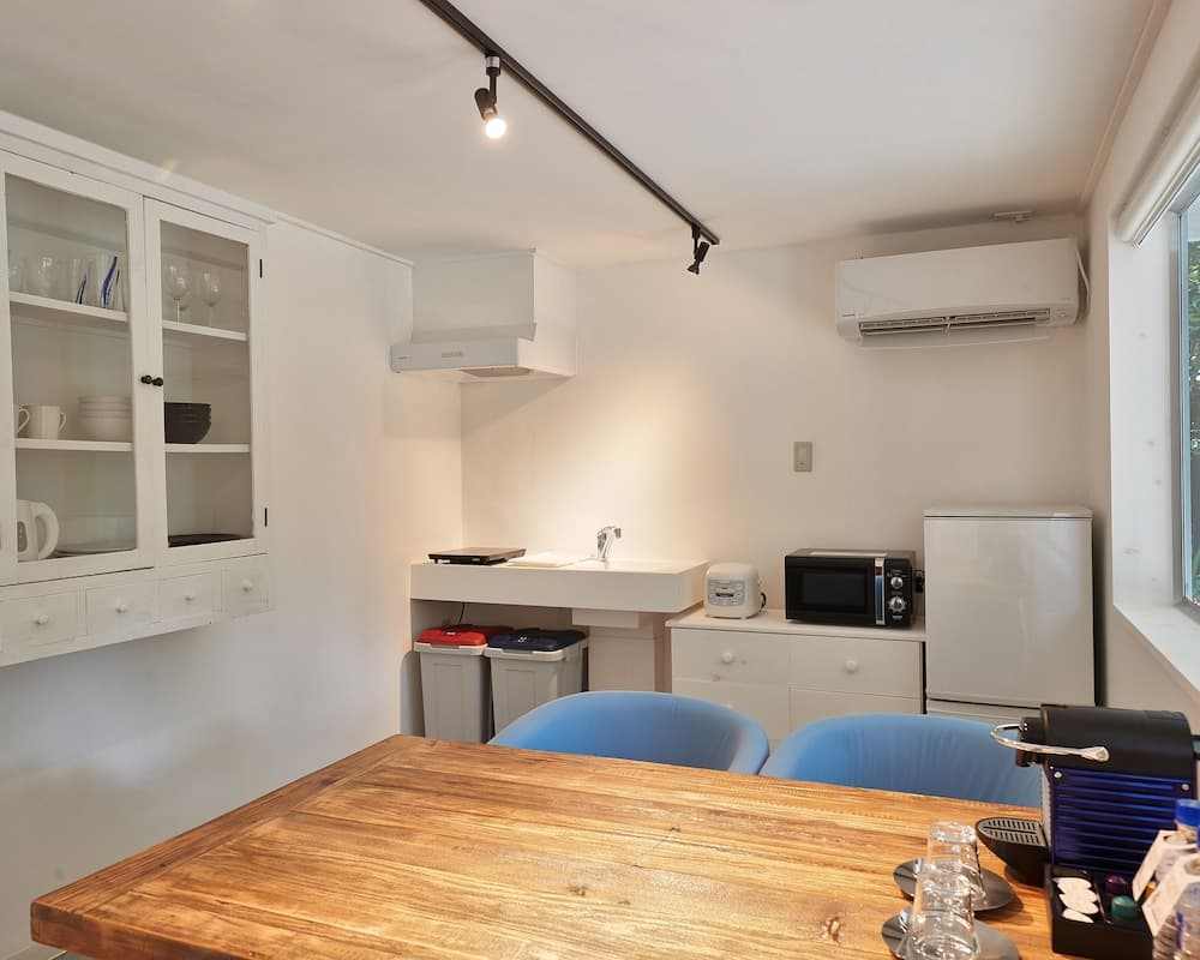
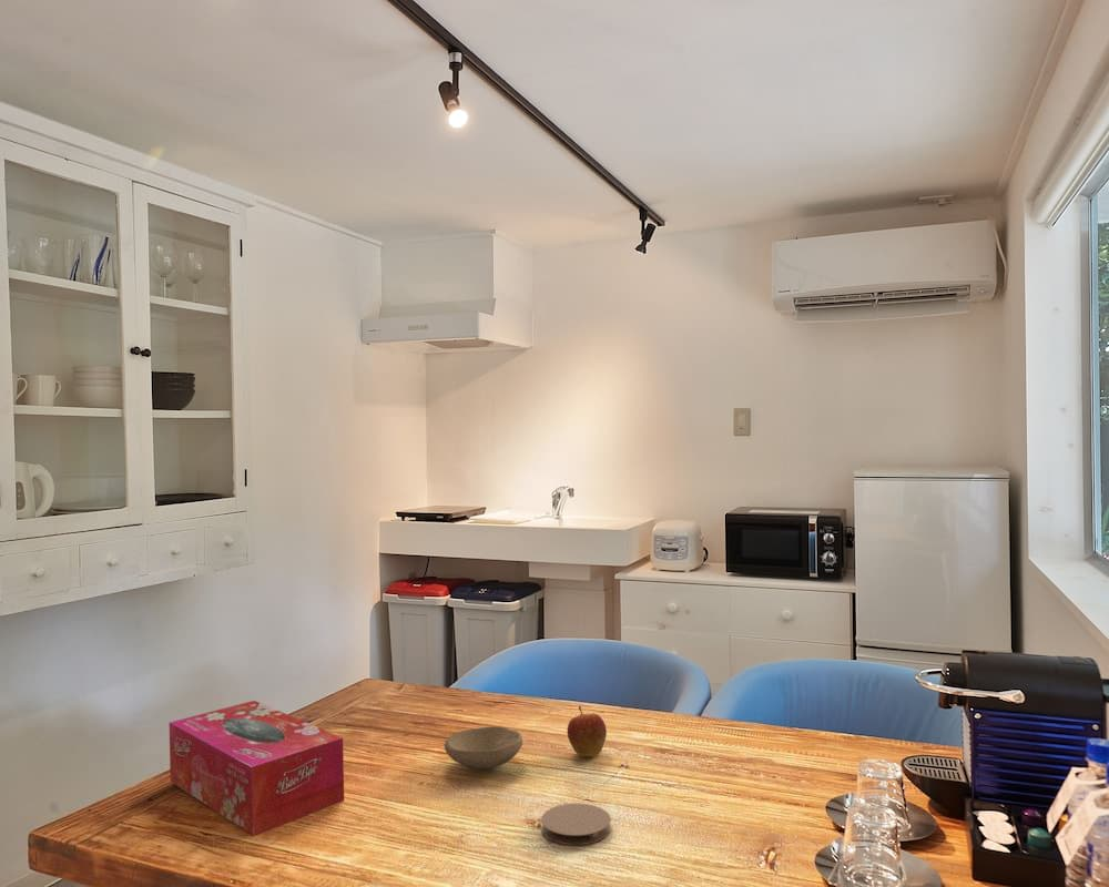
+ tissue box [169,700,345,836]
+ bowl [444,725,523,769]
+ fruit [567,705,608,758]
+ coaster [540,802,612,846]
